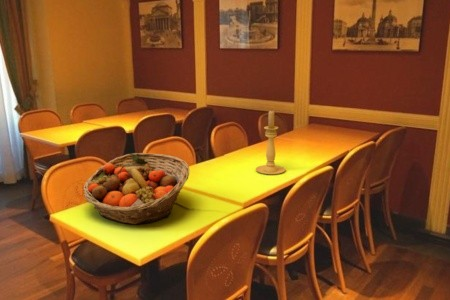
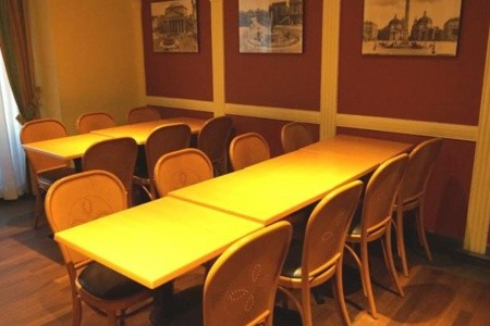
- fruit basket [82,152,190,225]
- candle holder [255,109,287,176]
